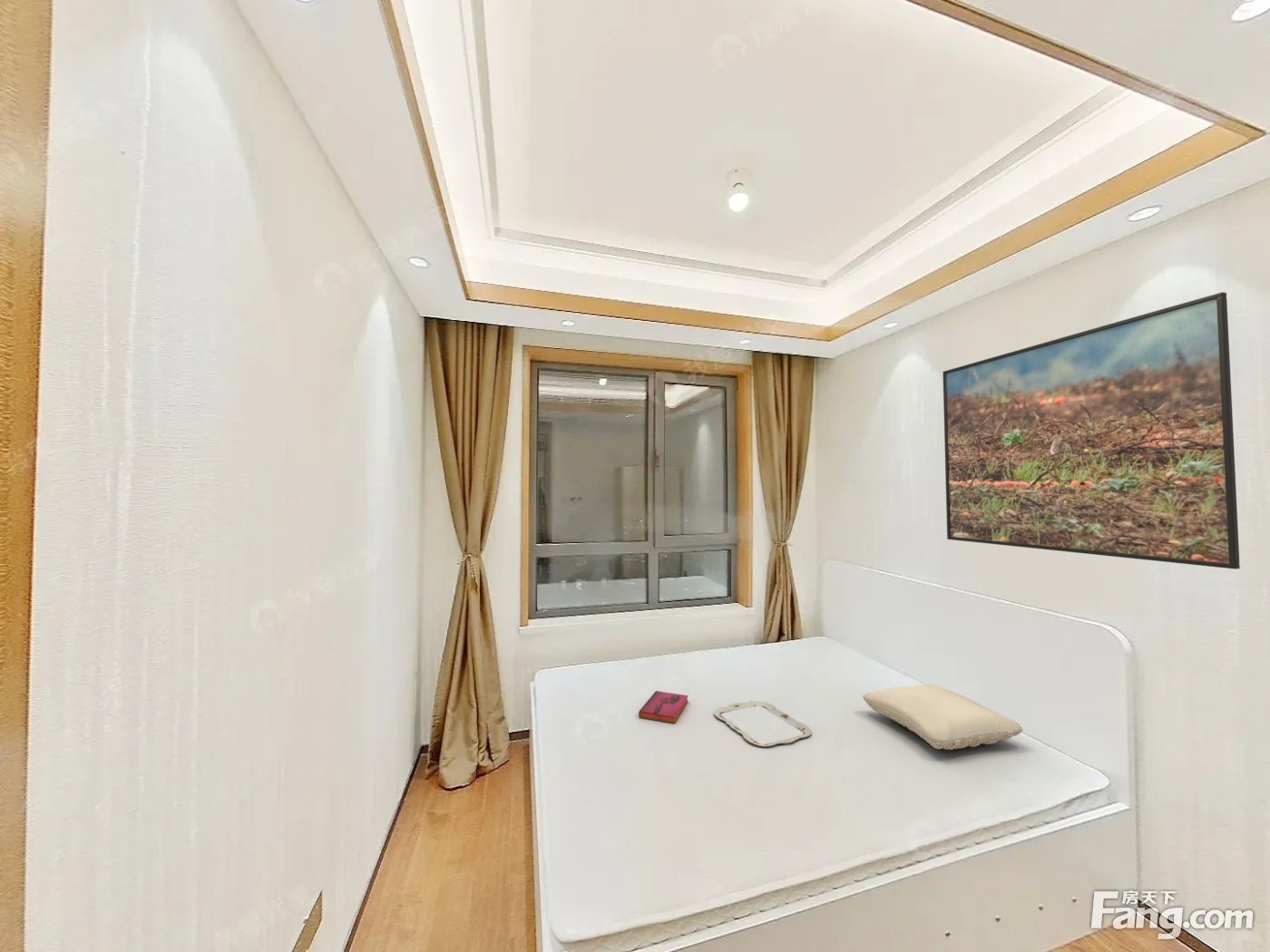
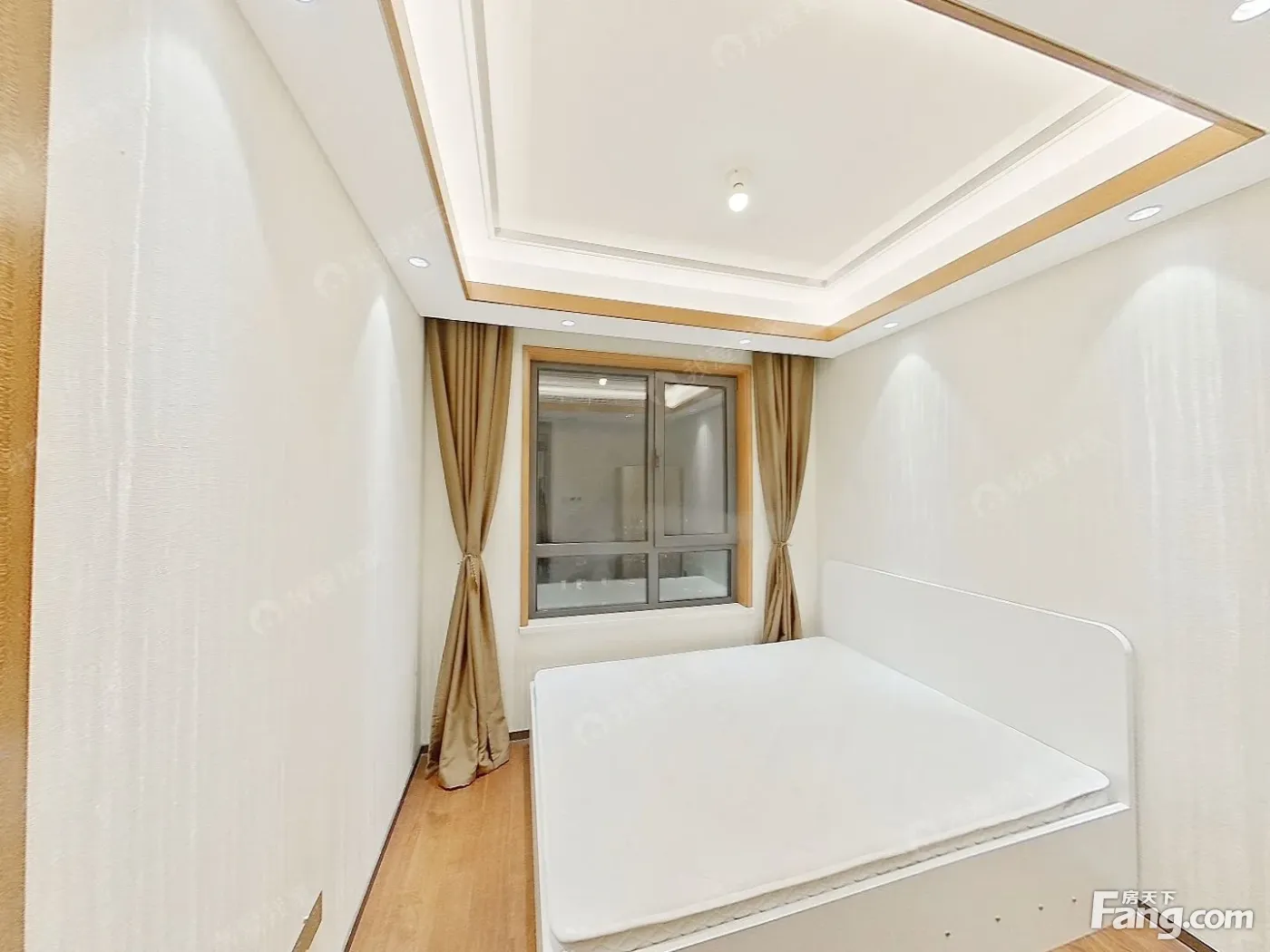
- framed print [942,291,1241,570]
- serving tray [713,700,812,747]
- hardback book [638,690,689,724]
- pillow [862,684,1024,751]
